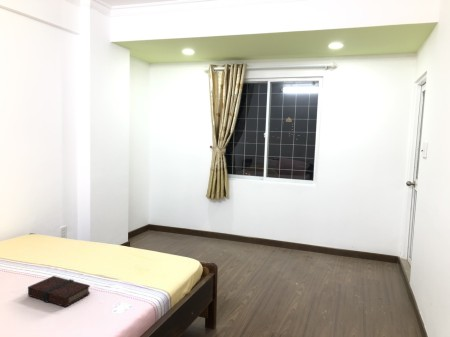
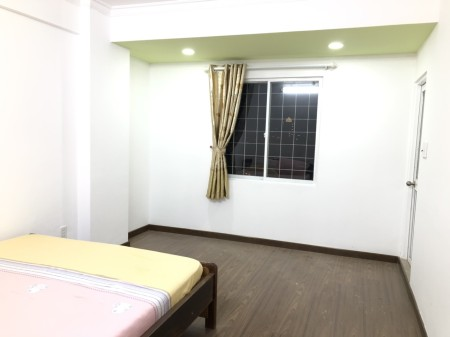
- book [27,275,91,308]
